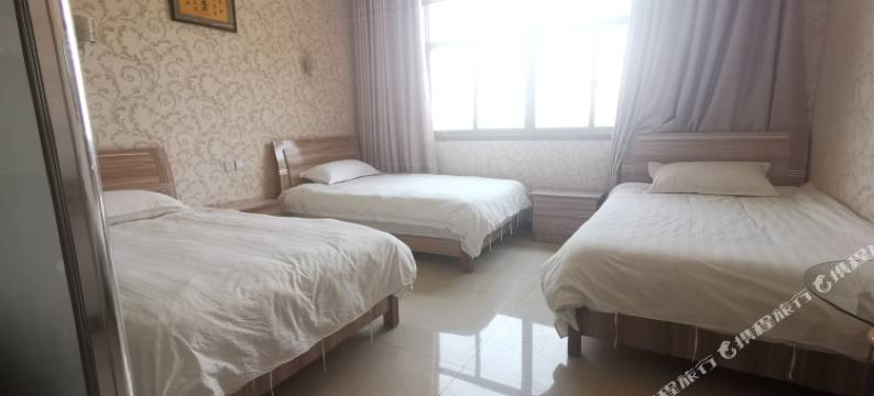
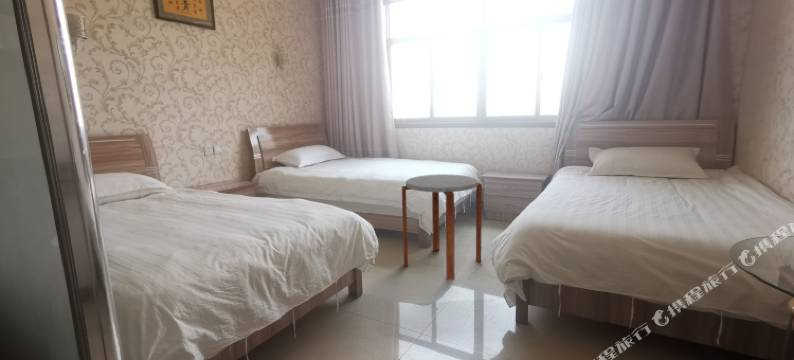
+ side table [401,173,483,281]
